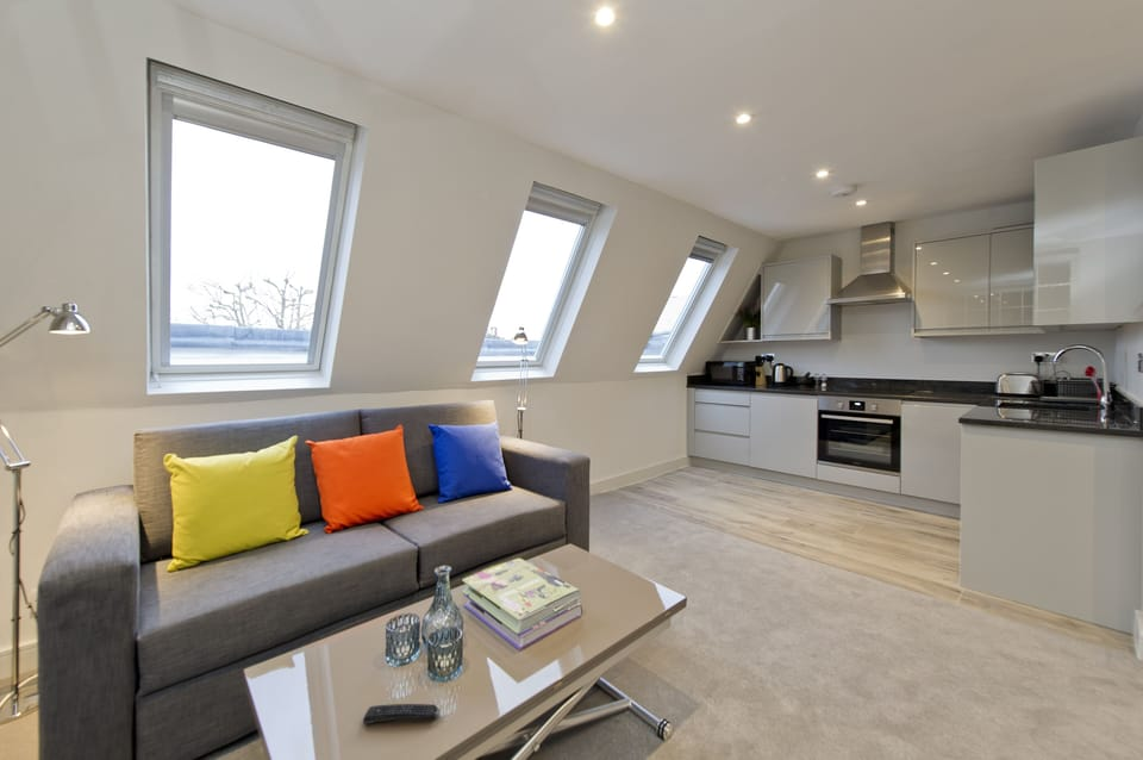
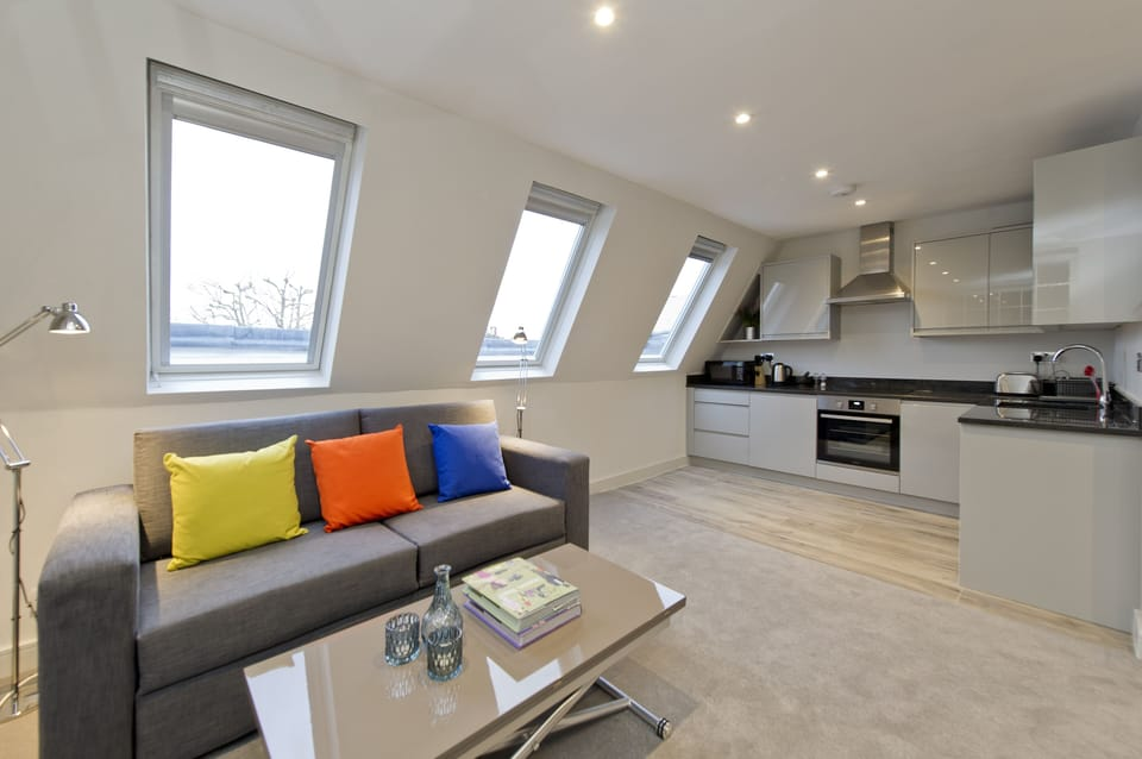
- remote control [362,703,442,725]
